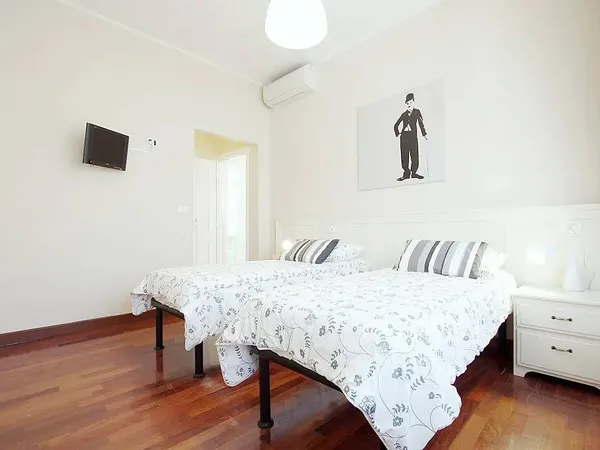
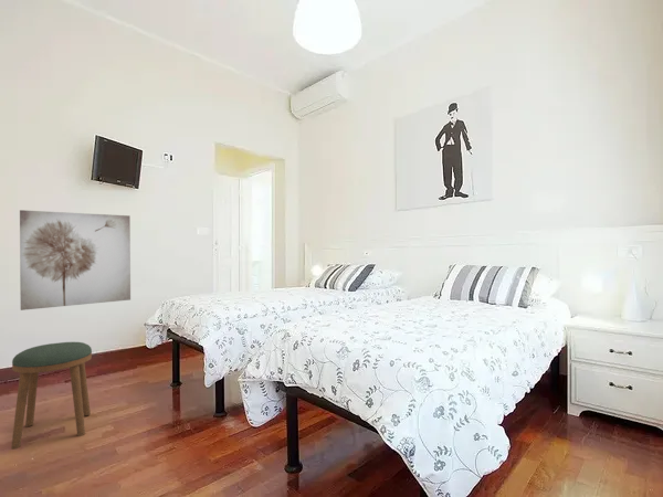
+ stool [10,341,93,451]
+ wall art [19,209,131,311]
